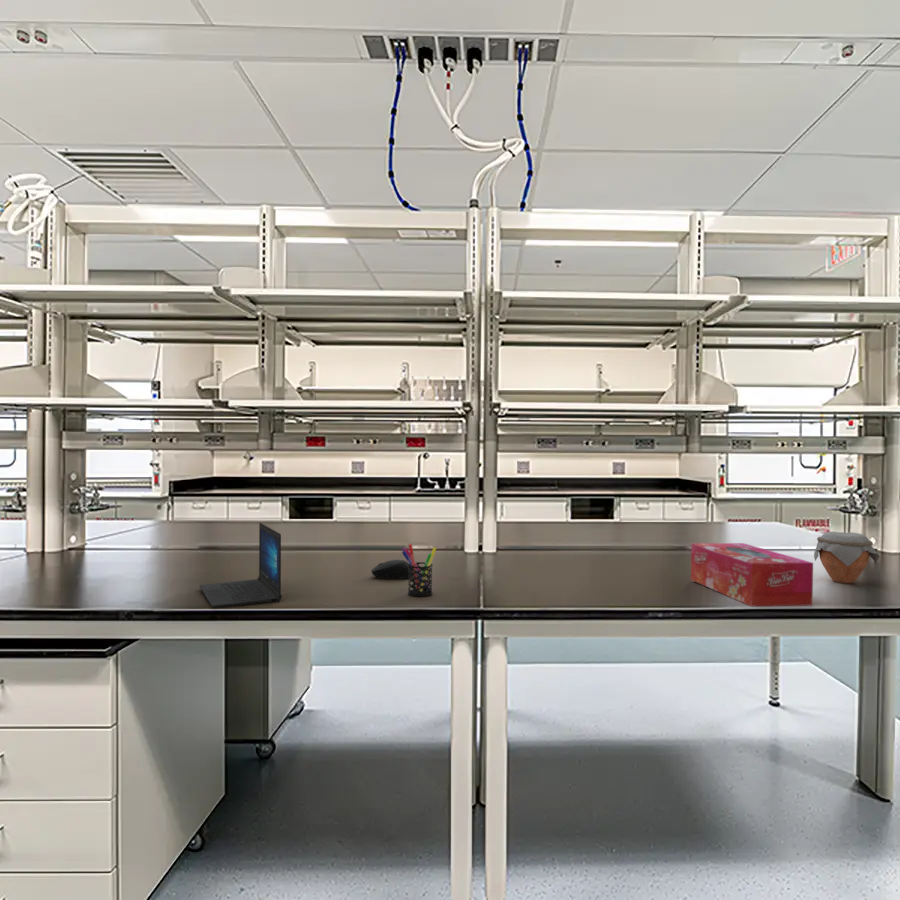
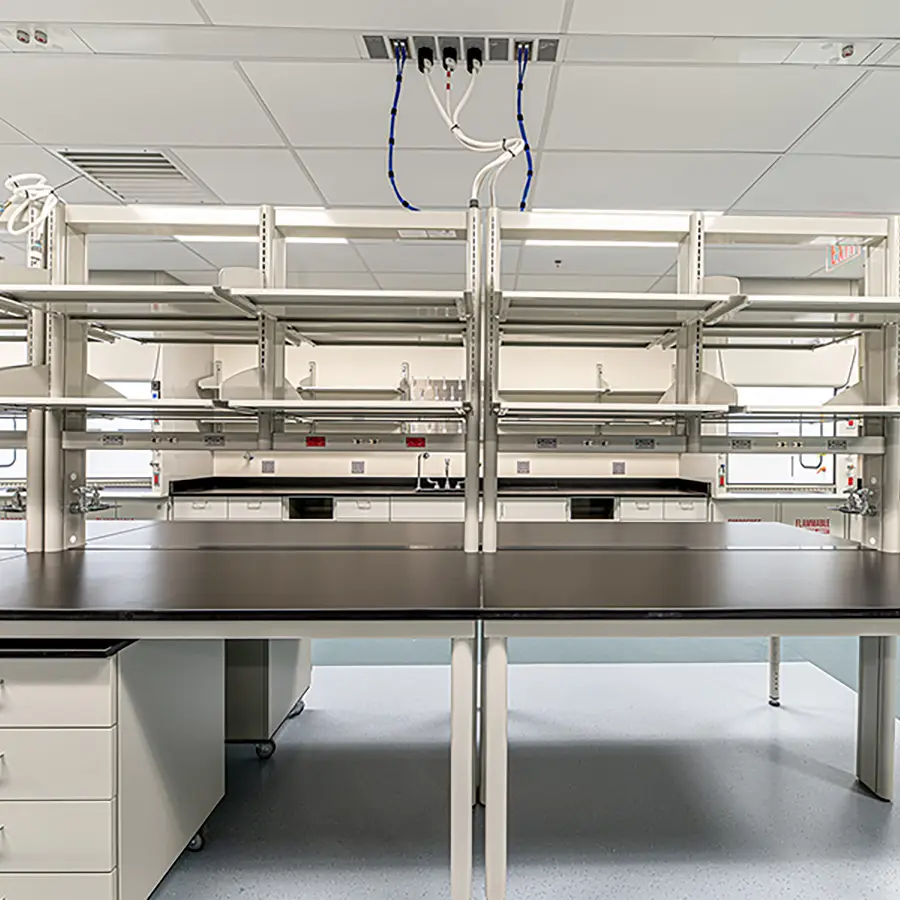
- pen holder [401,543,437,597]
- computer mouse [370,559,413,580]
- laptop [199,522,283,609]
- jar [813,531,880,584]
- tissue box [690,542,814,607]
